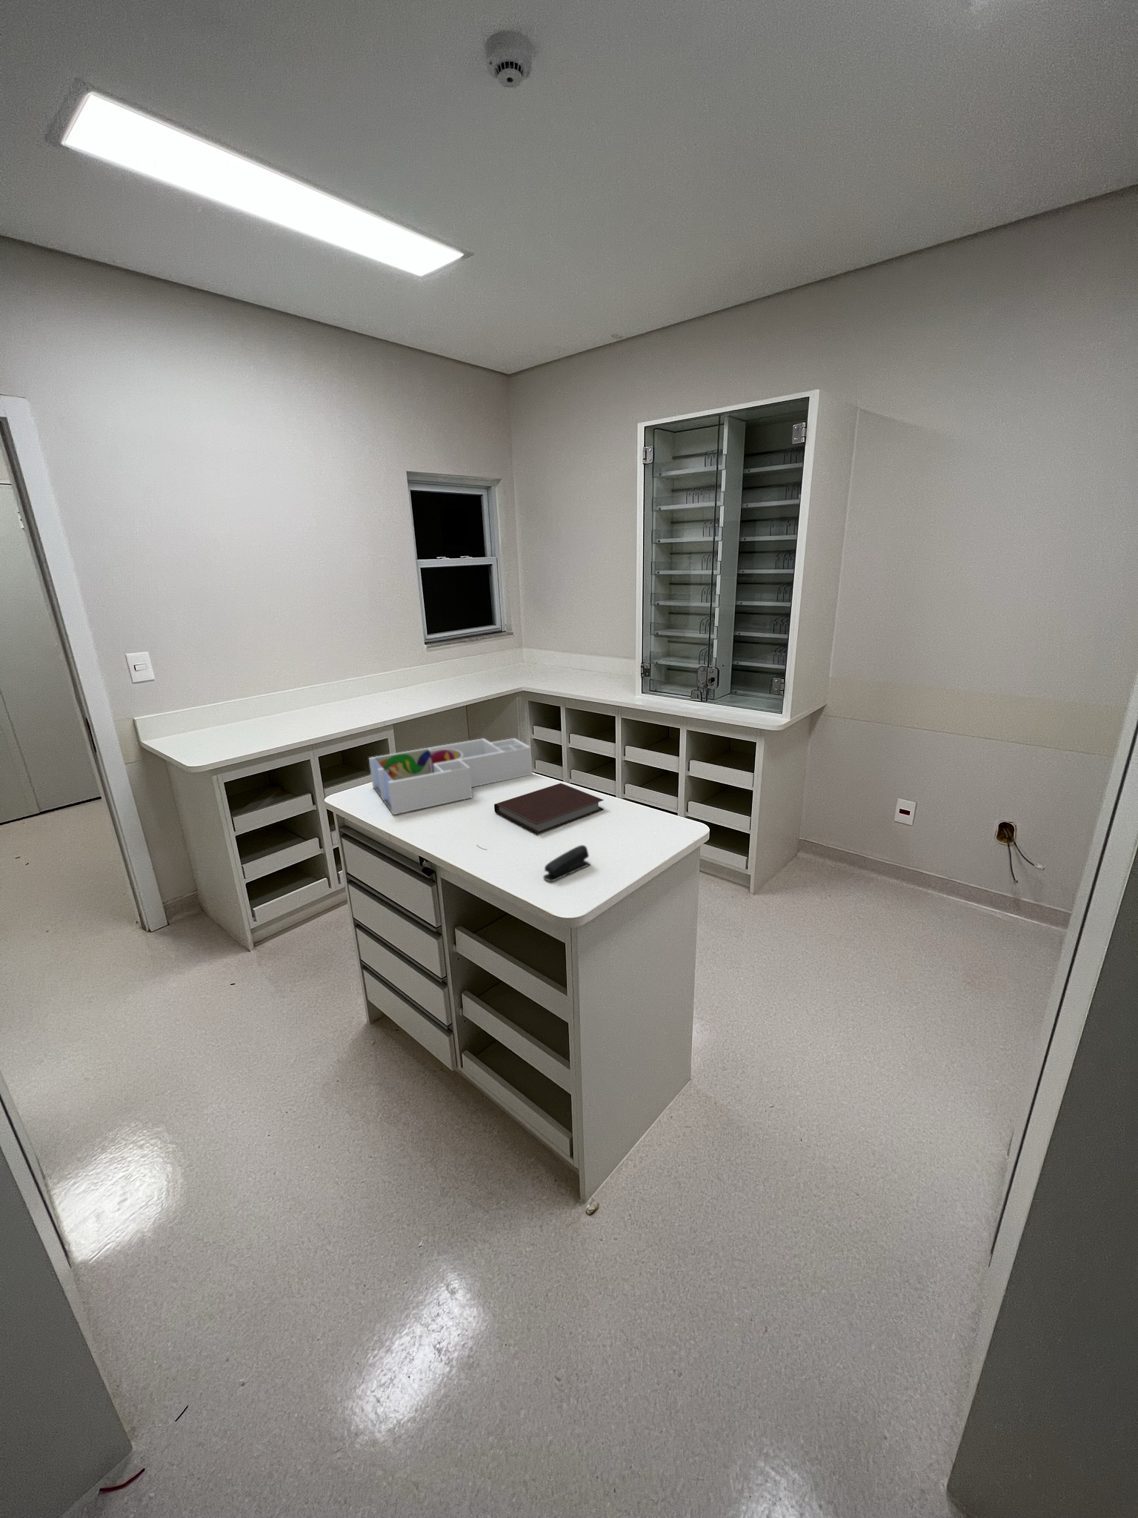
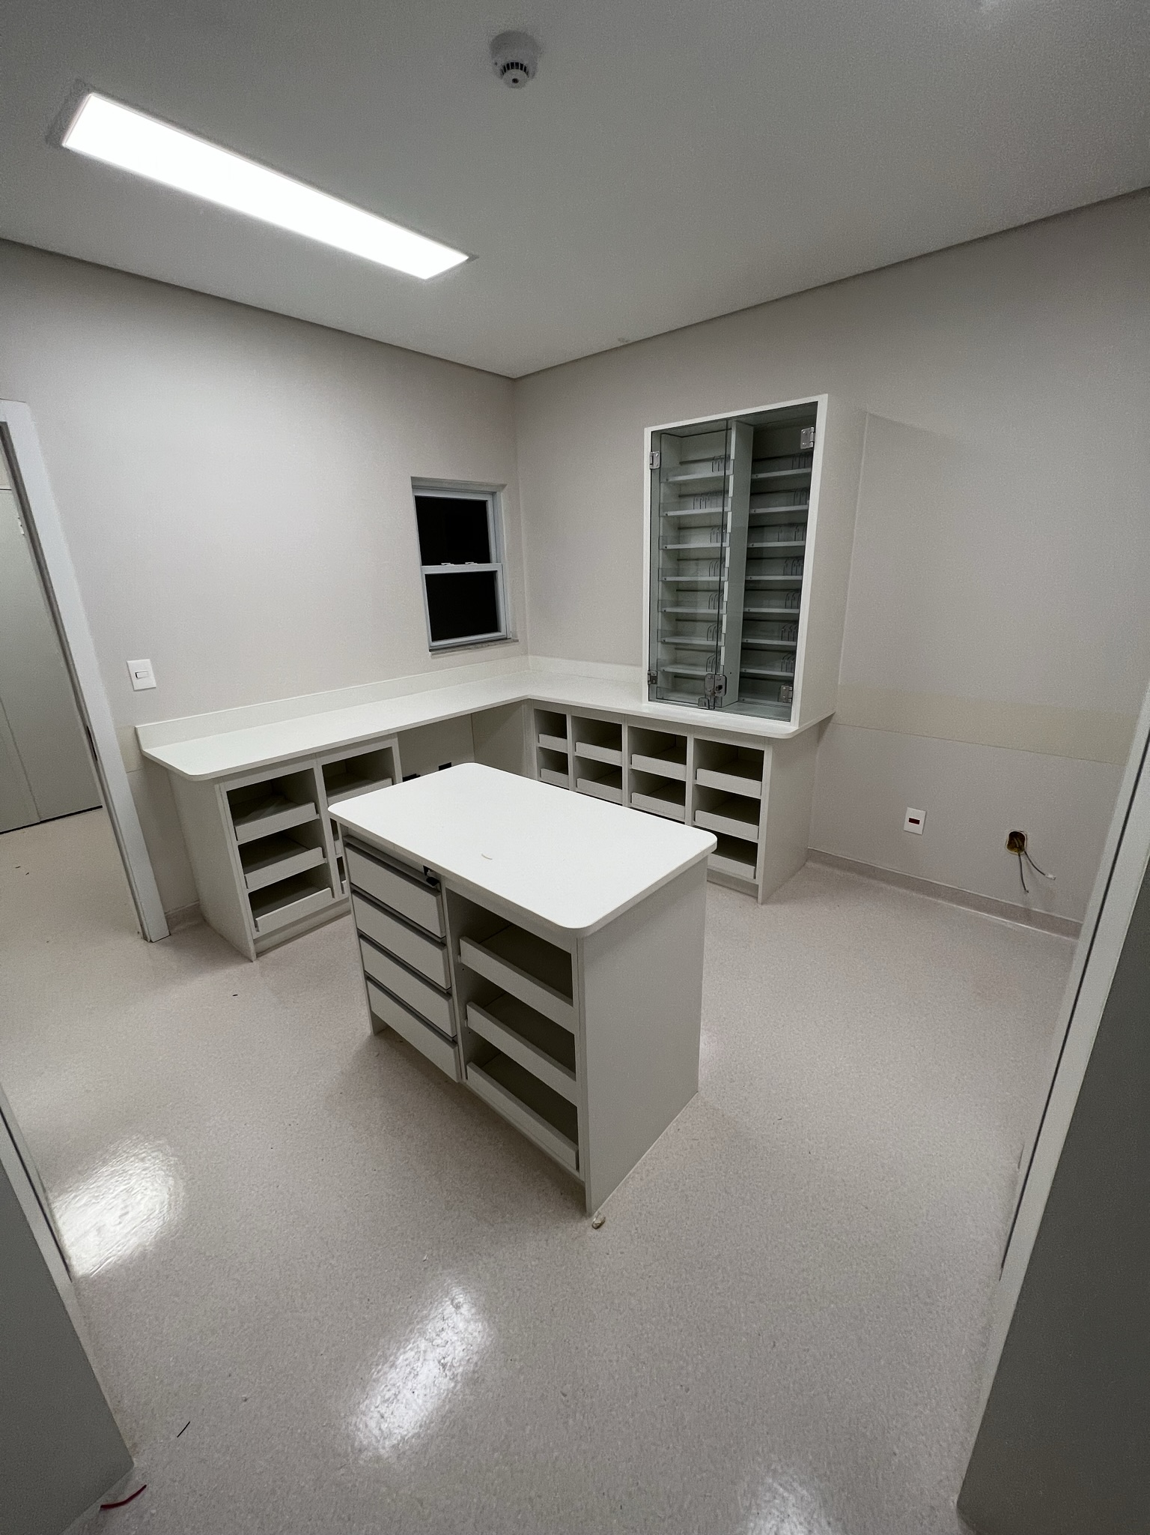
- notebook [494,783,605,835]
- desk organizer [368,737,533,815]
- stapler [543,844,592,882]
